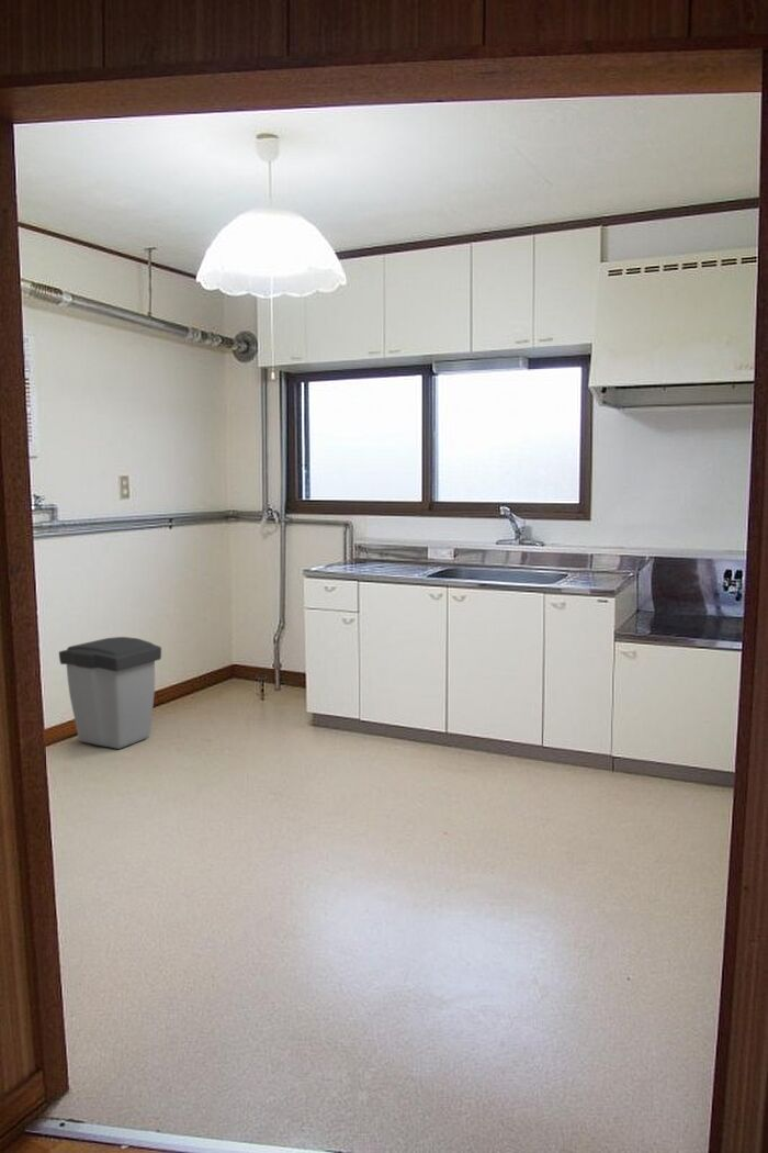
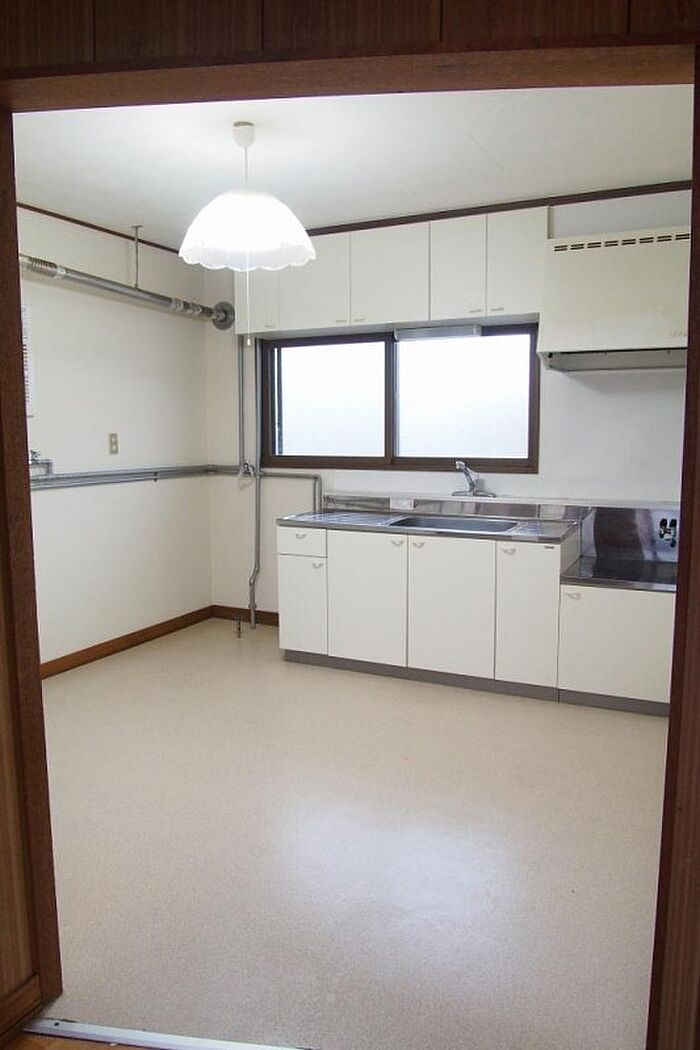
- trash can [58,636,162,750]
